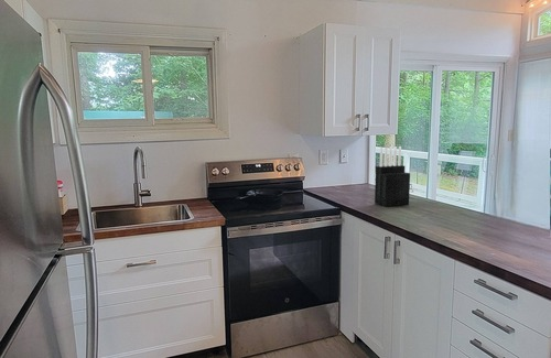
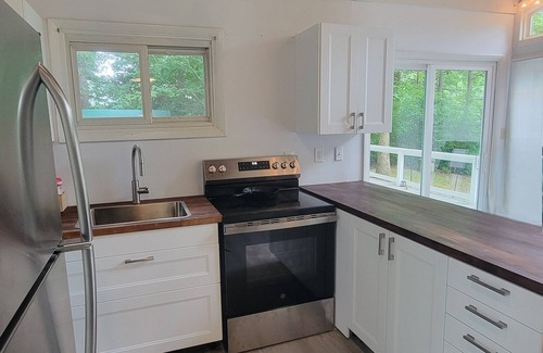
- knife block [374,145,411,207]
